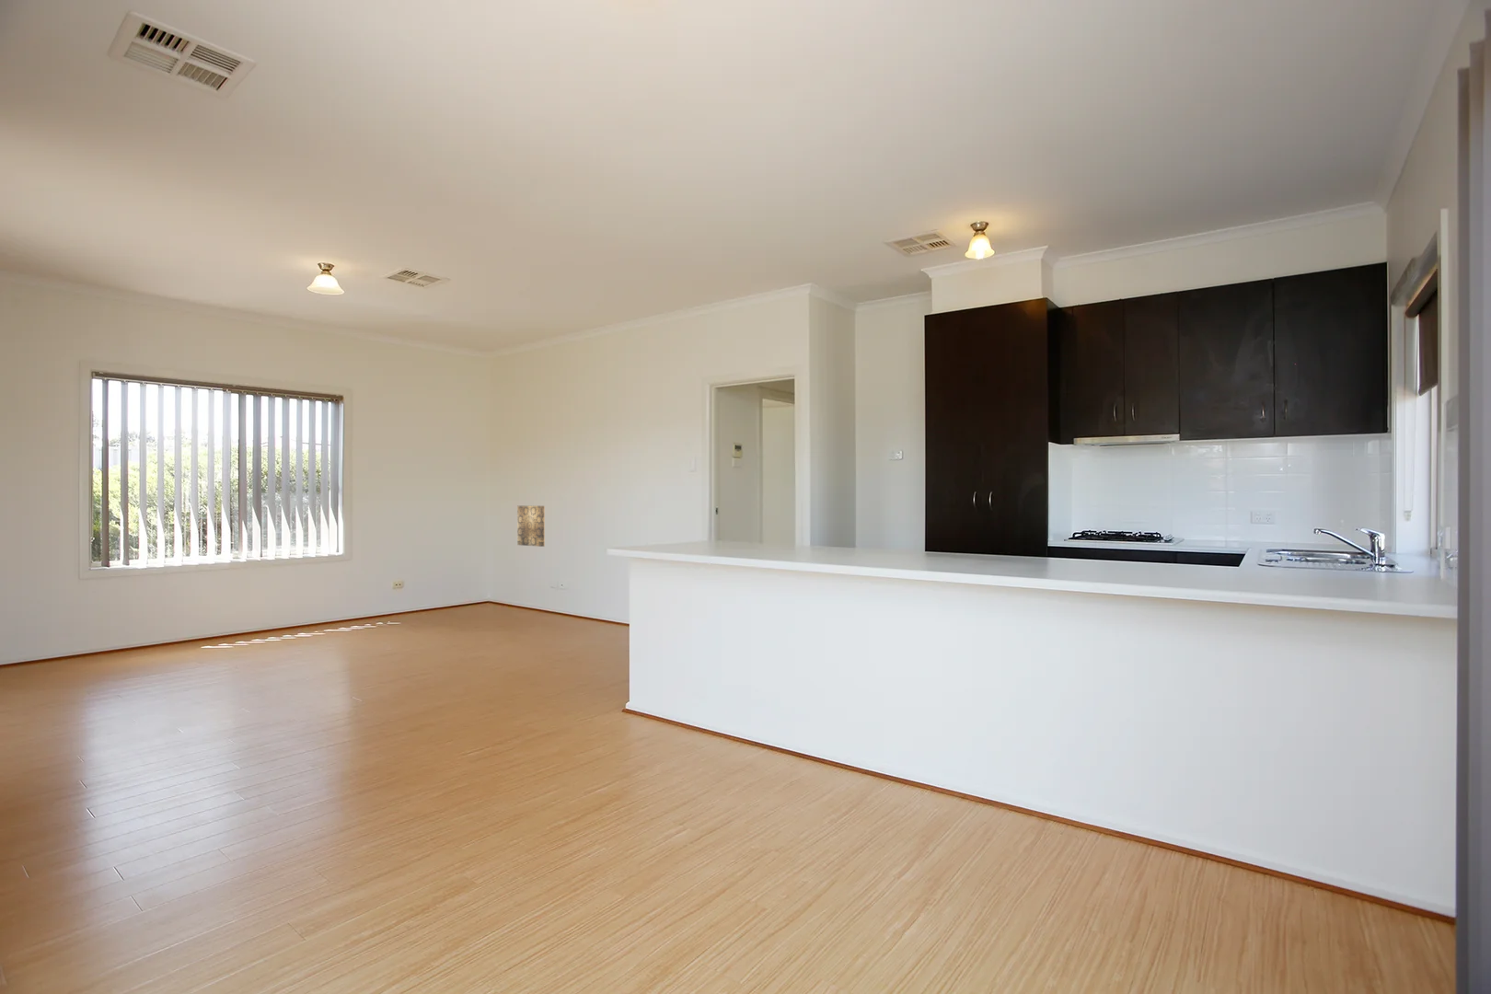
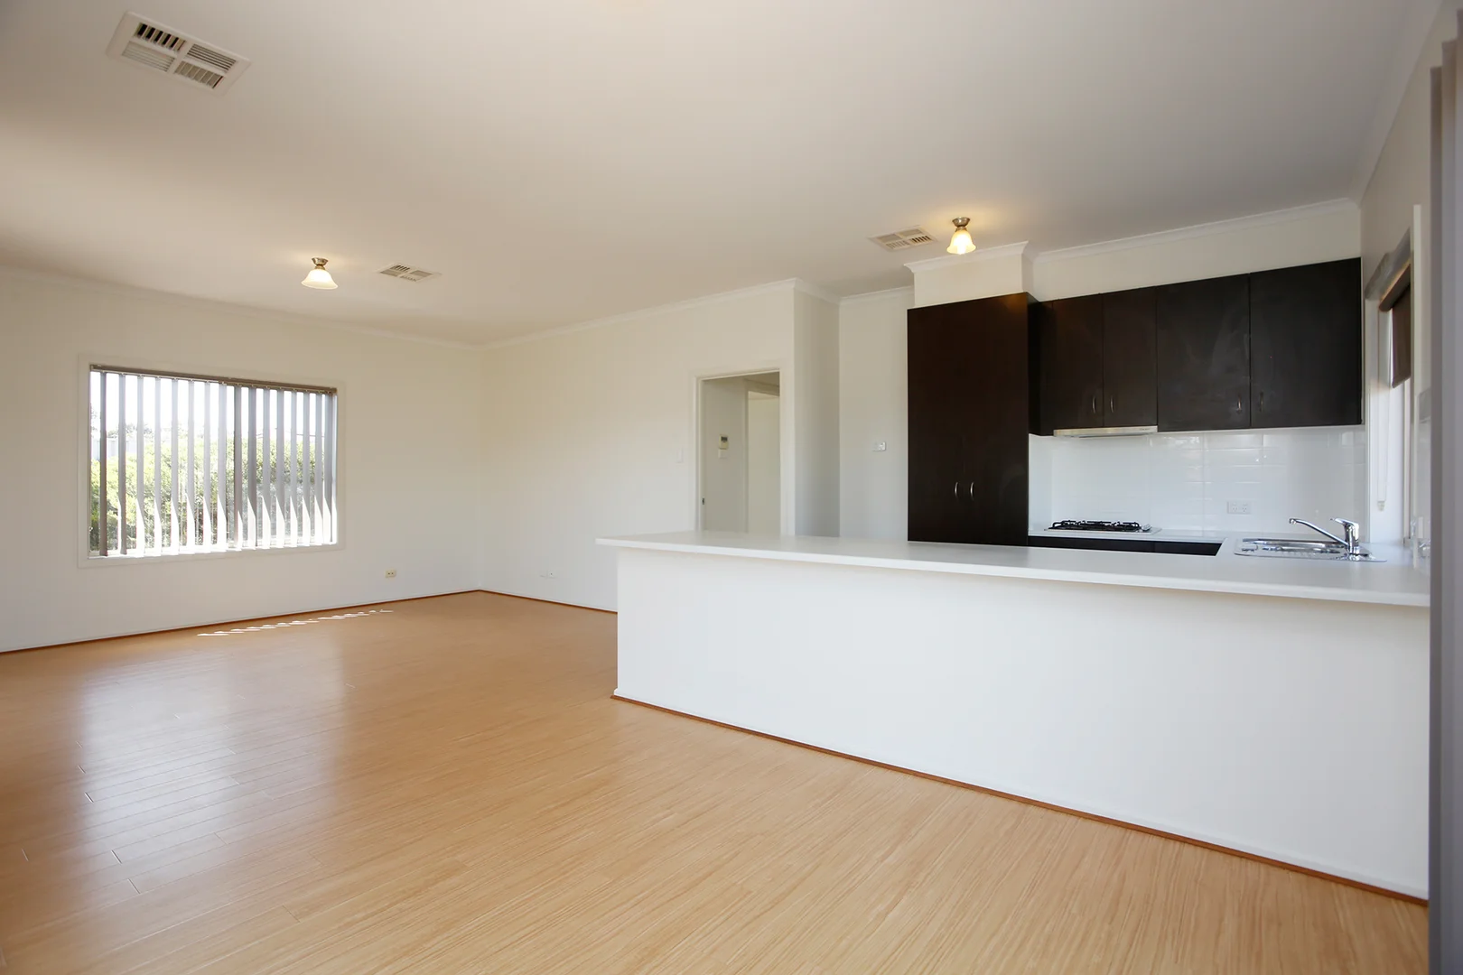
- wall art [516,505,546,548]
